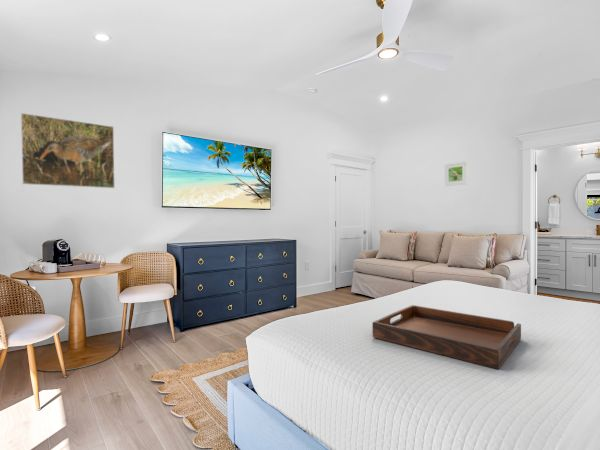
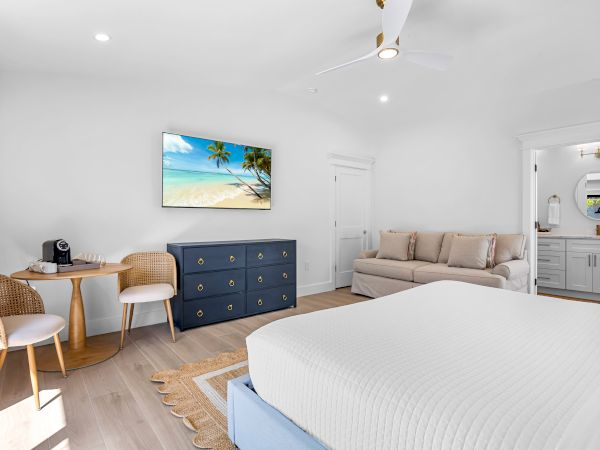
- serving tray [371,304,522,370]
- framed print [444,161,468,187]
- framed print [20,112,116,189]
